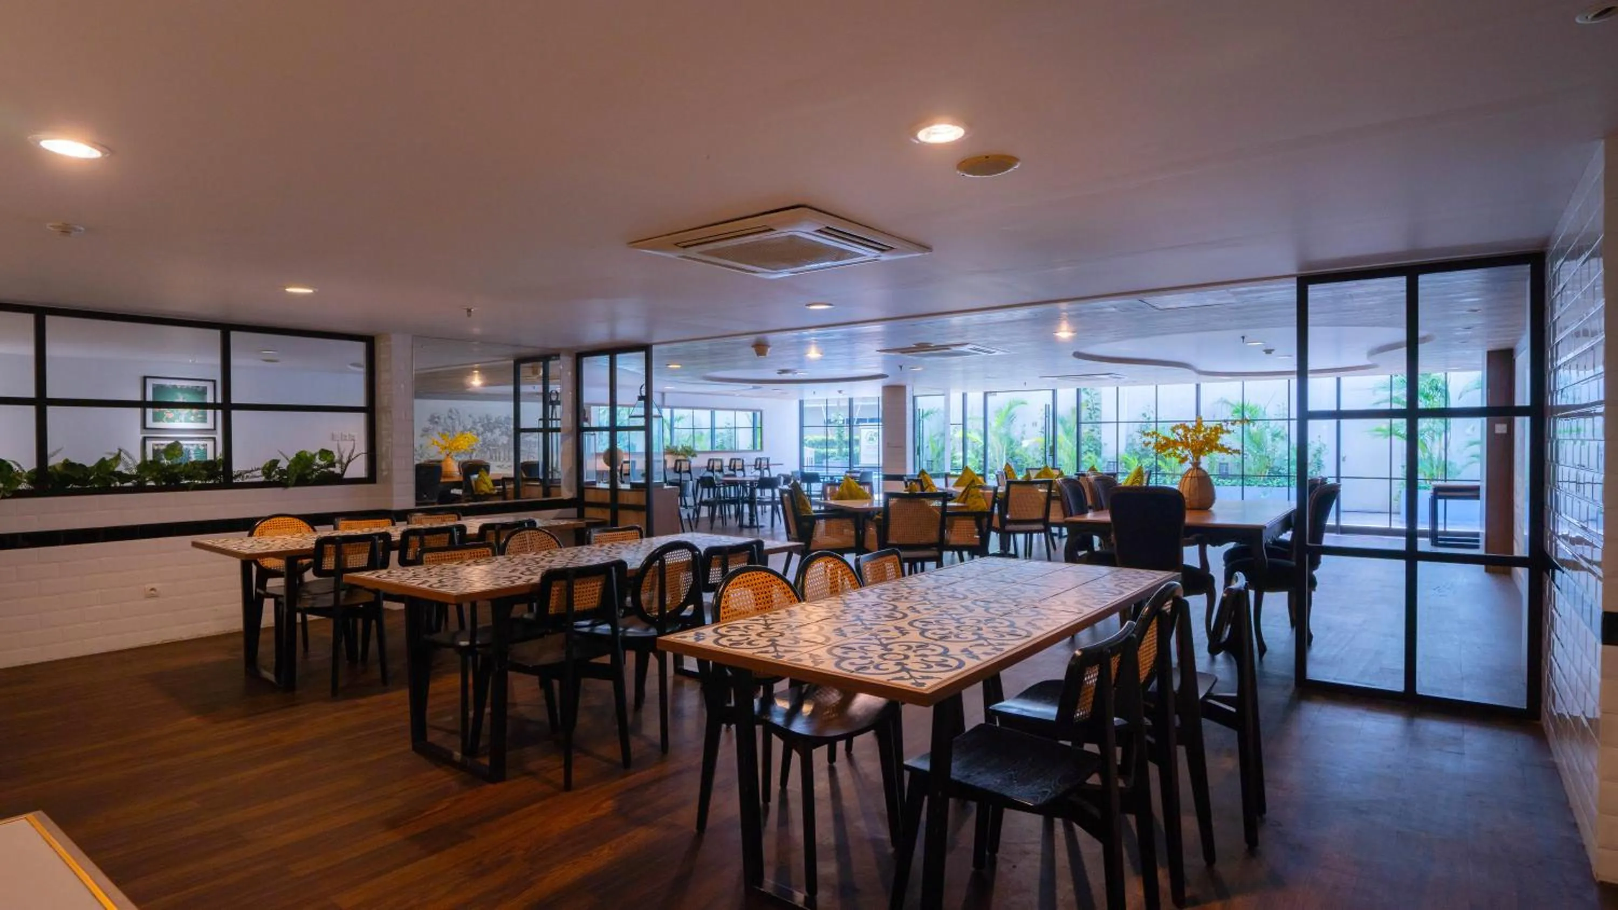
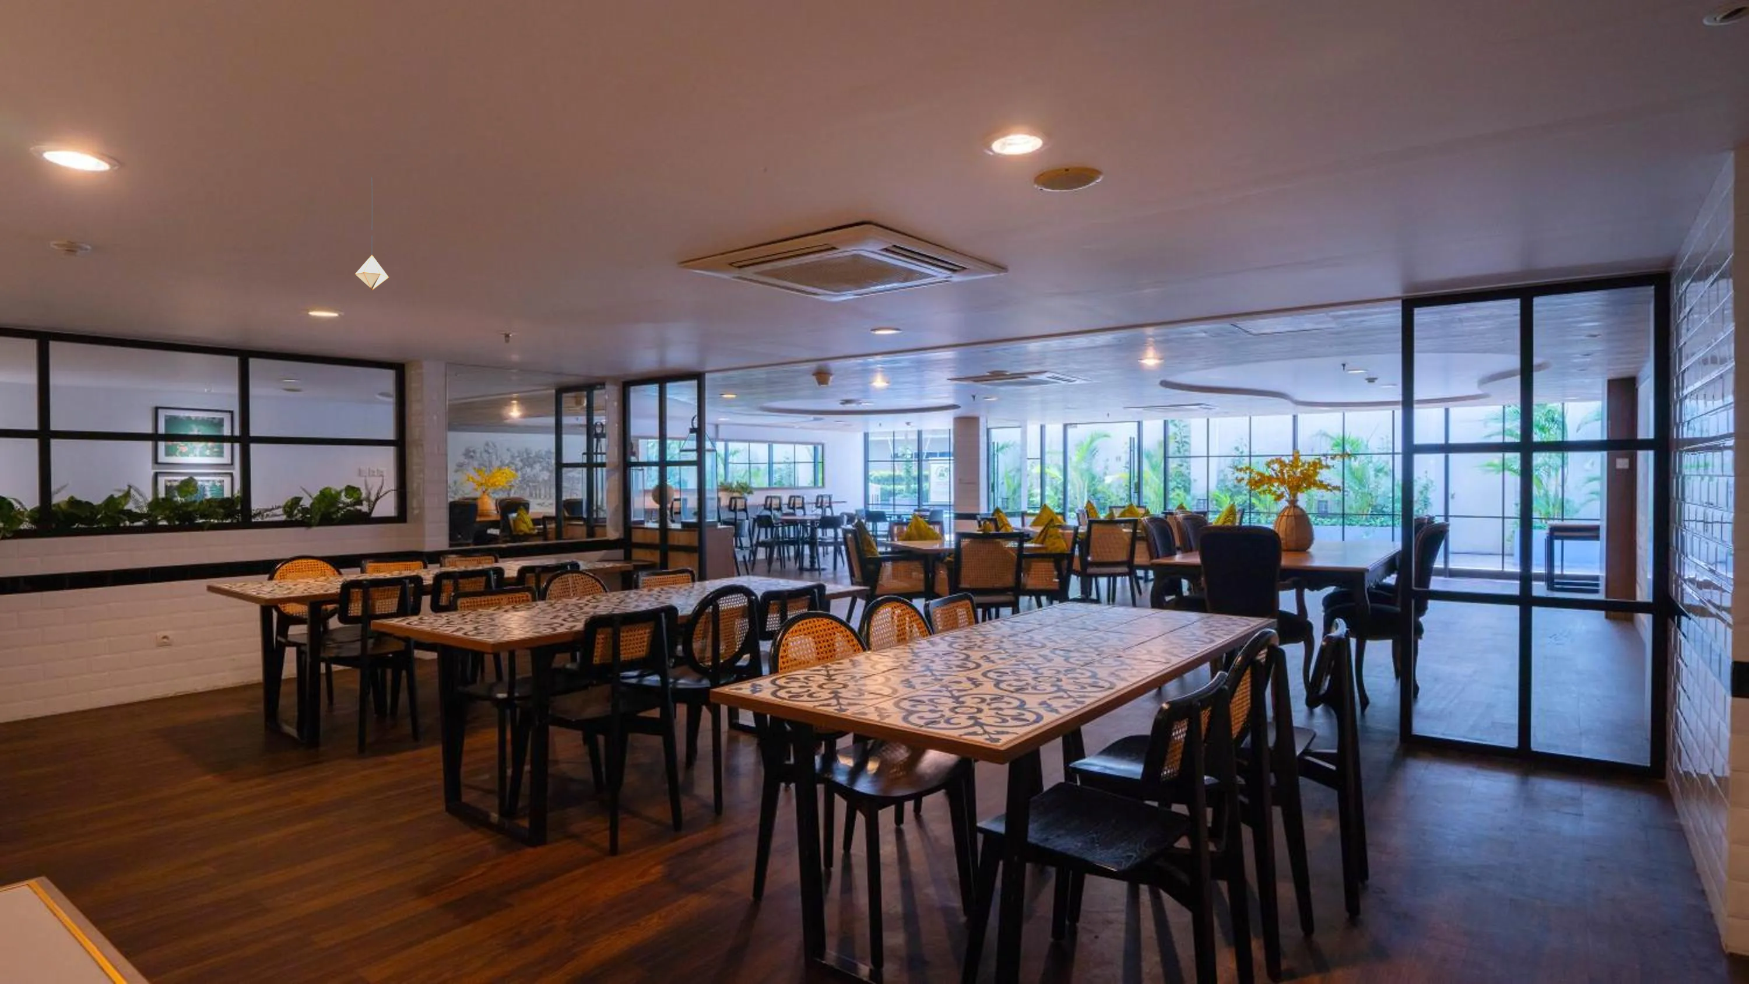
+ pendant light [354,177,389,291]
